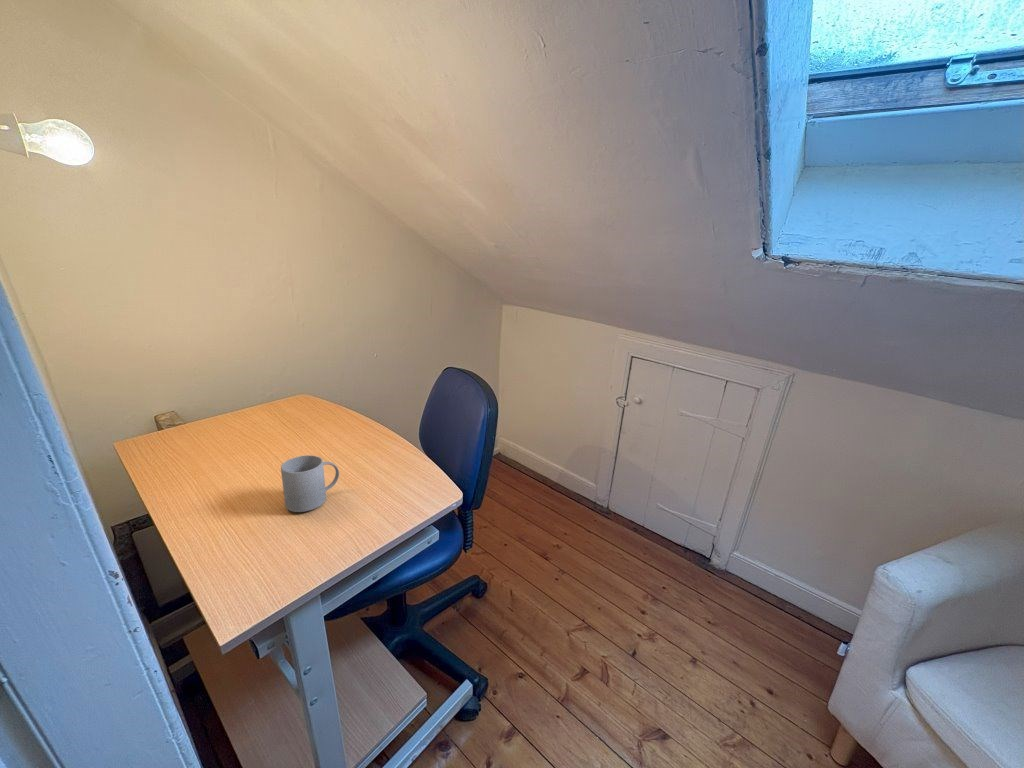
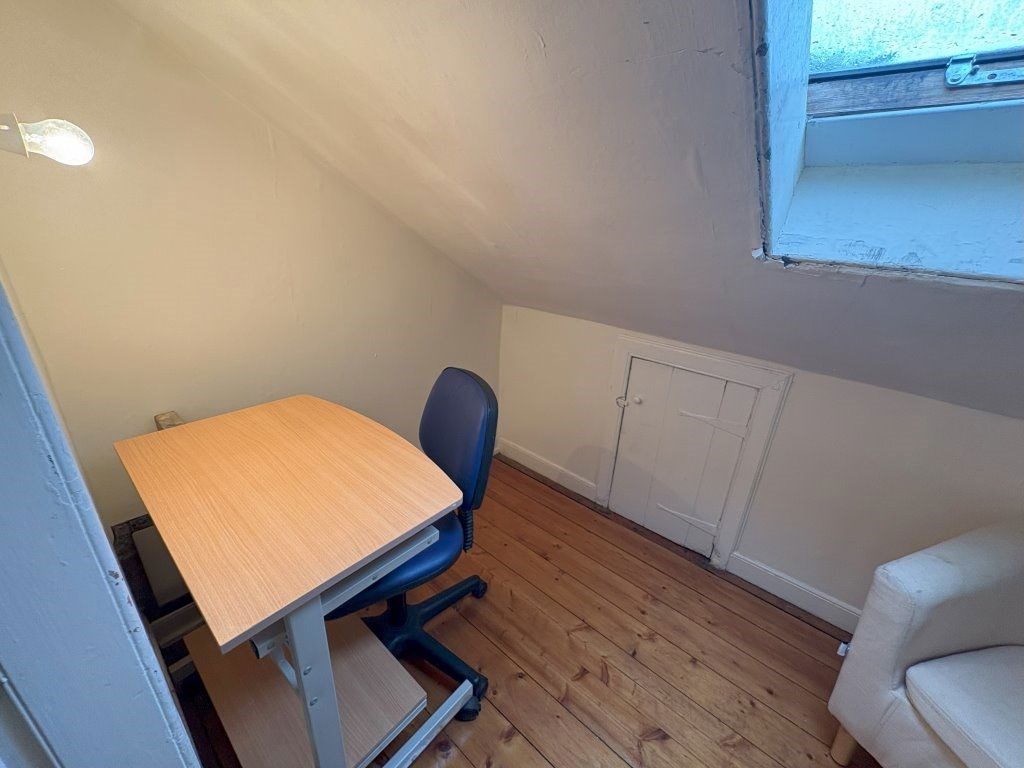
- mug [280,454,340,513]
